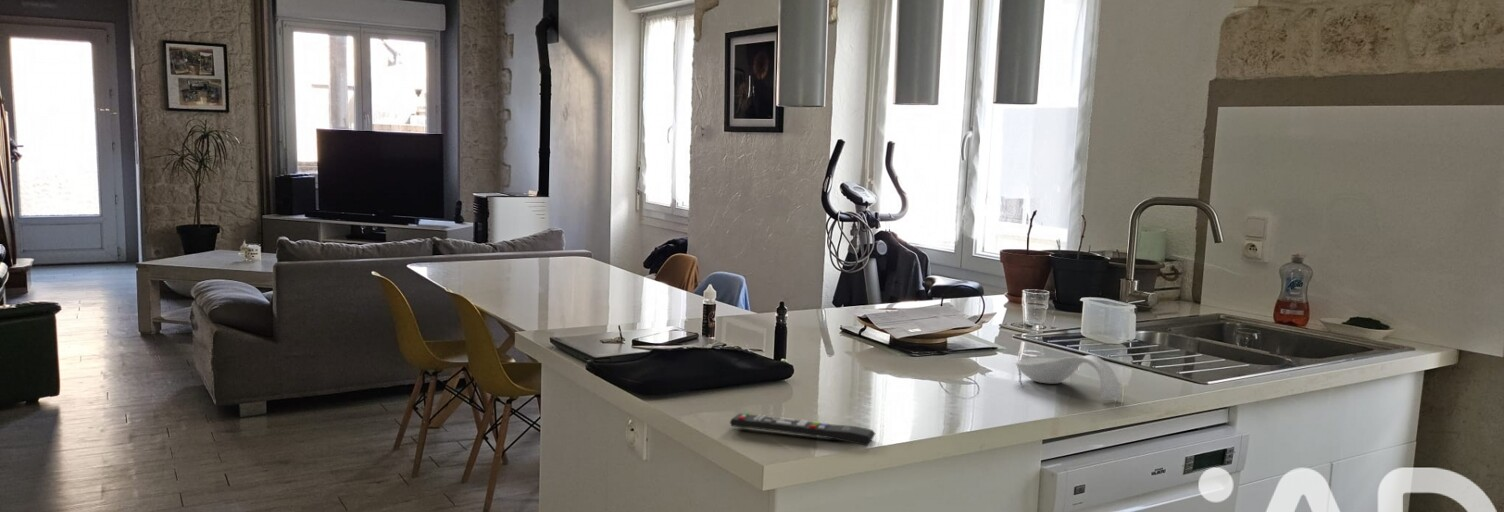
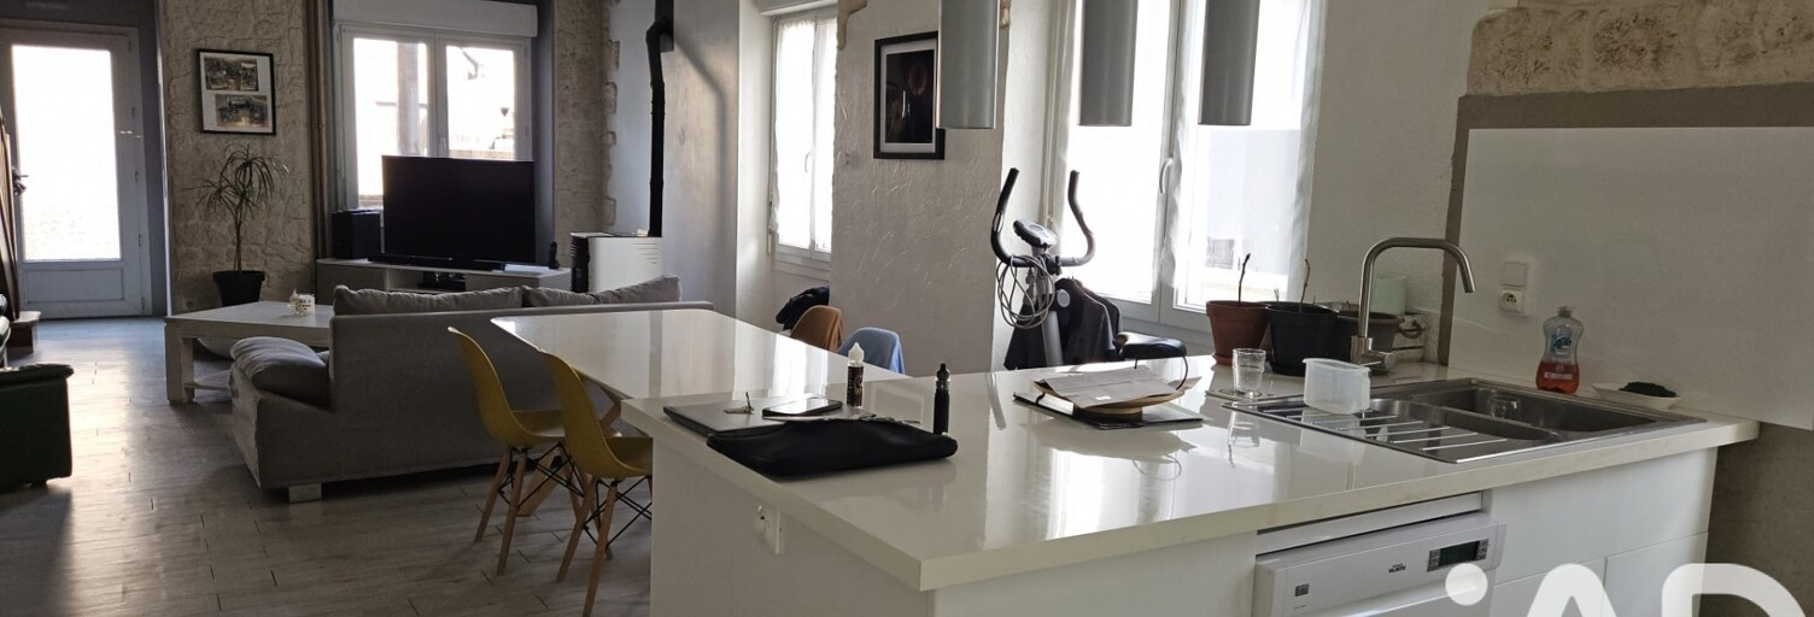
- spoon rest [1014,354,1122,400]
- remote control [729,412,876,447]
